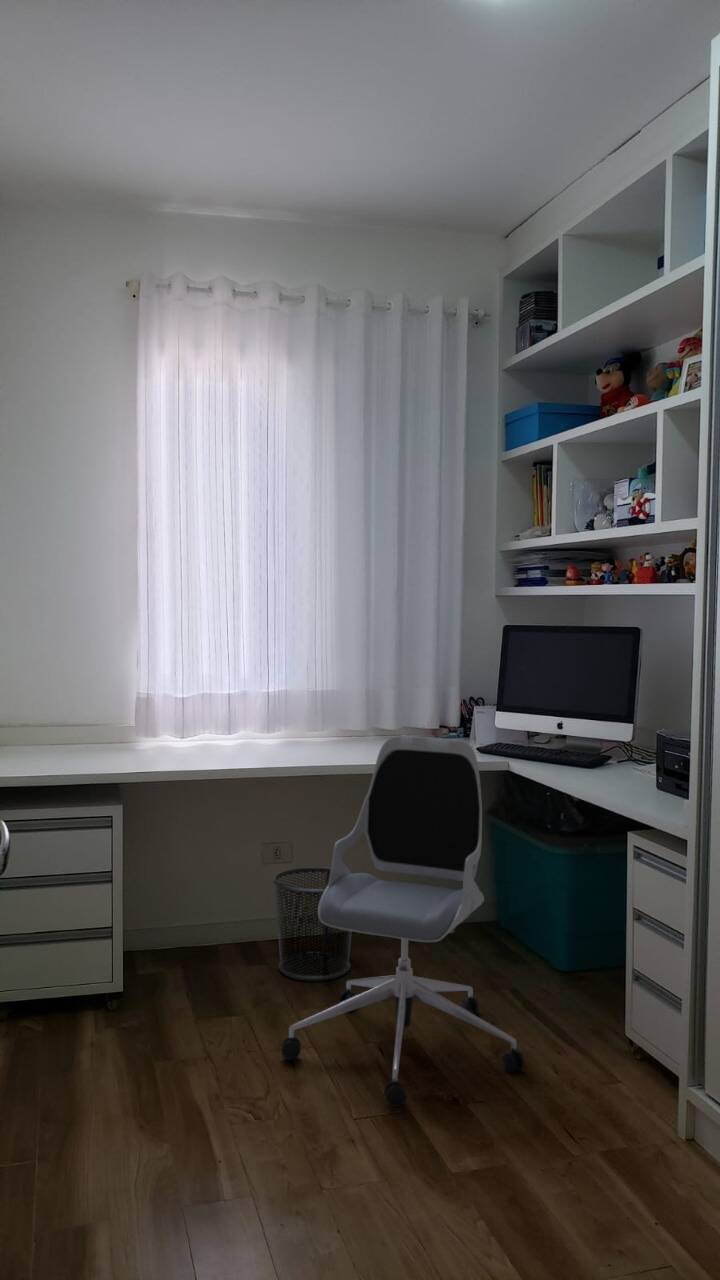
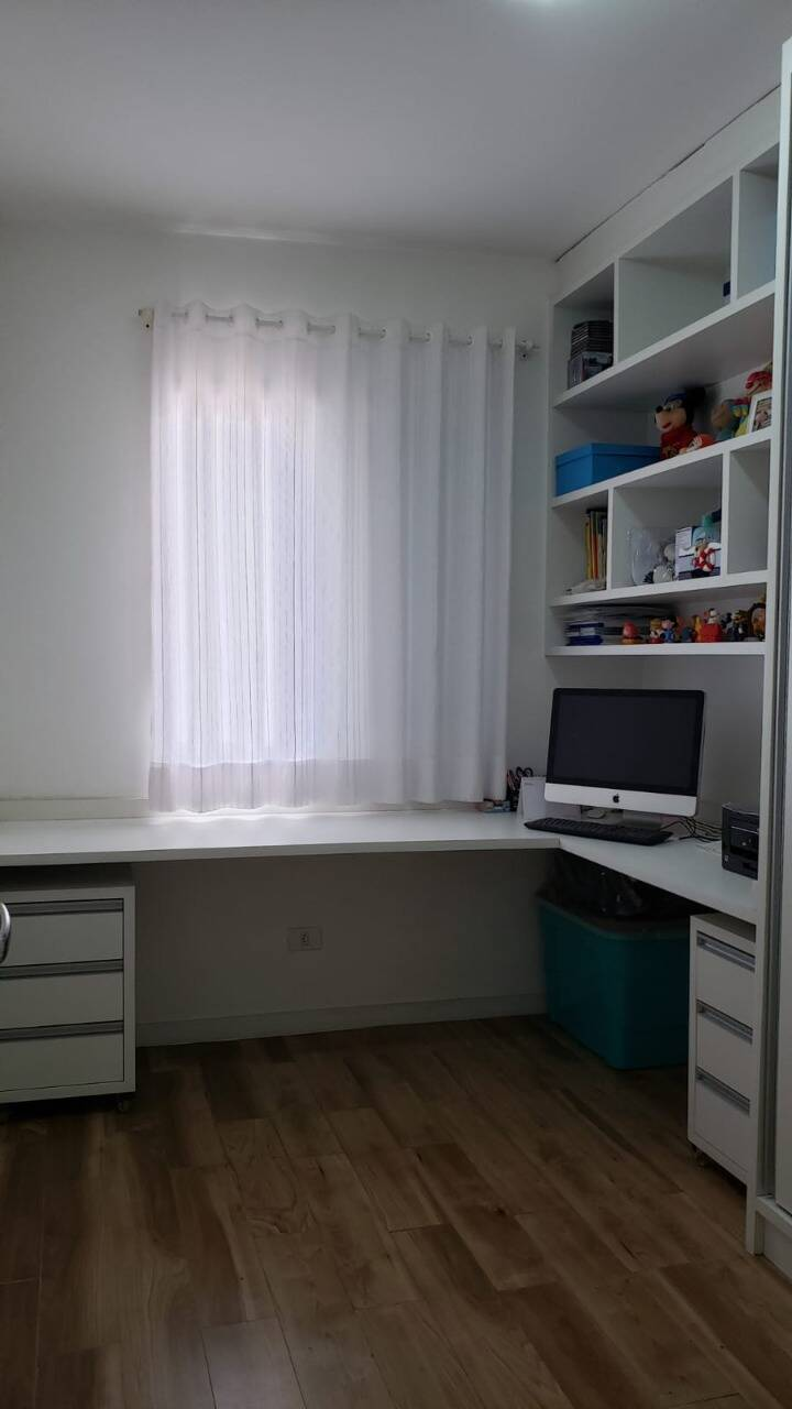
- office chair [281,735,525,1108]
- waste bin [272,866,353,981]
